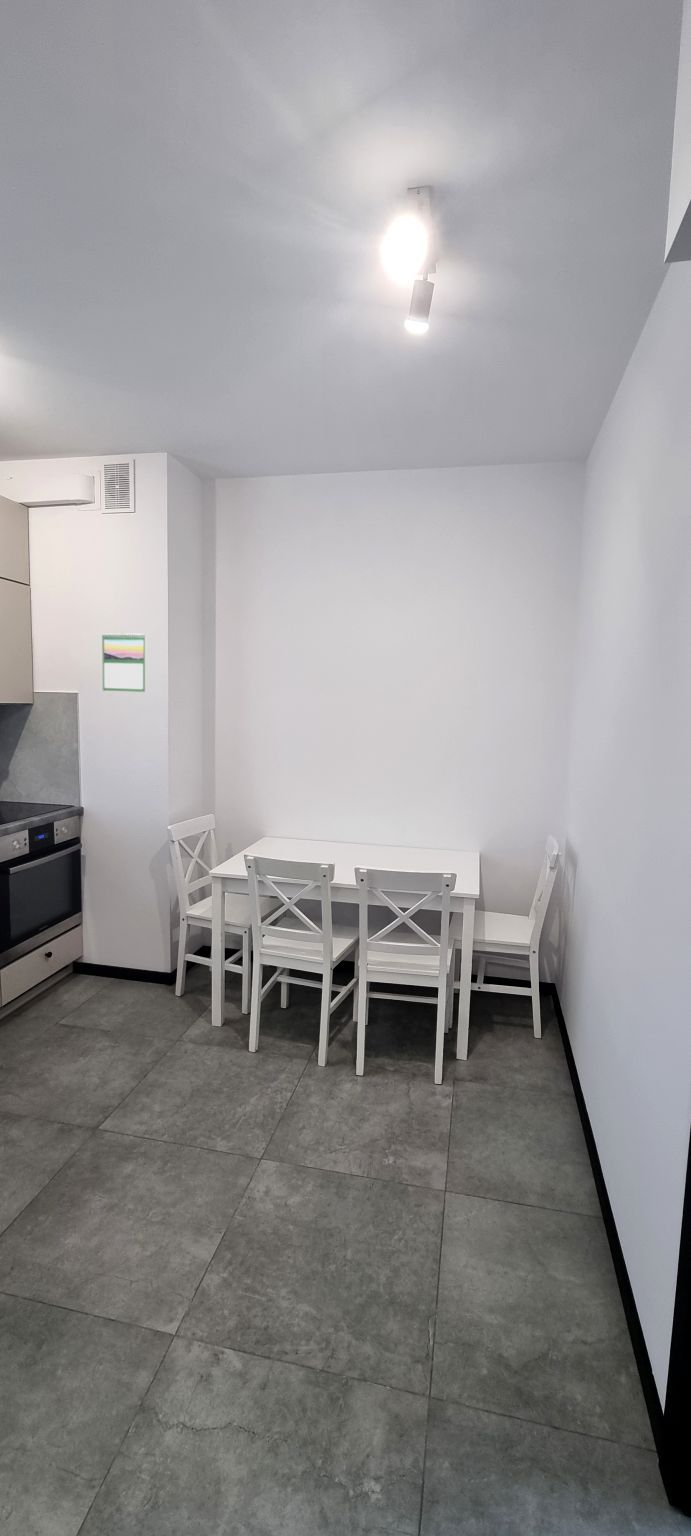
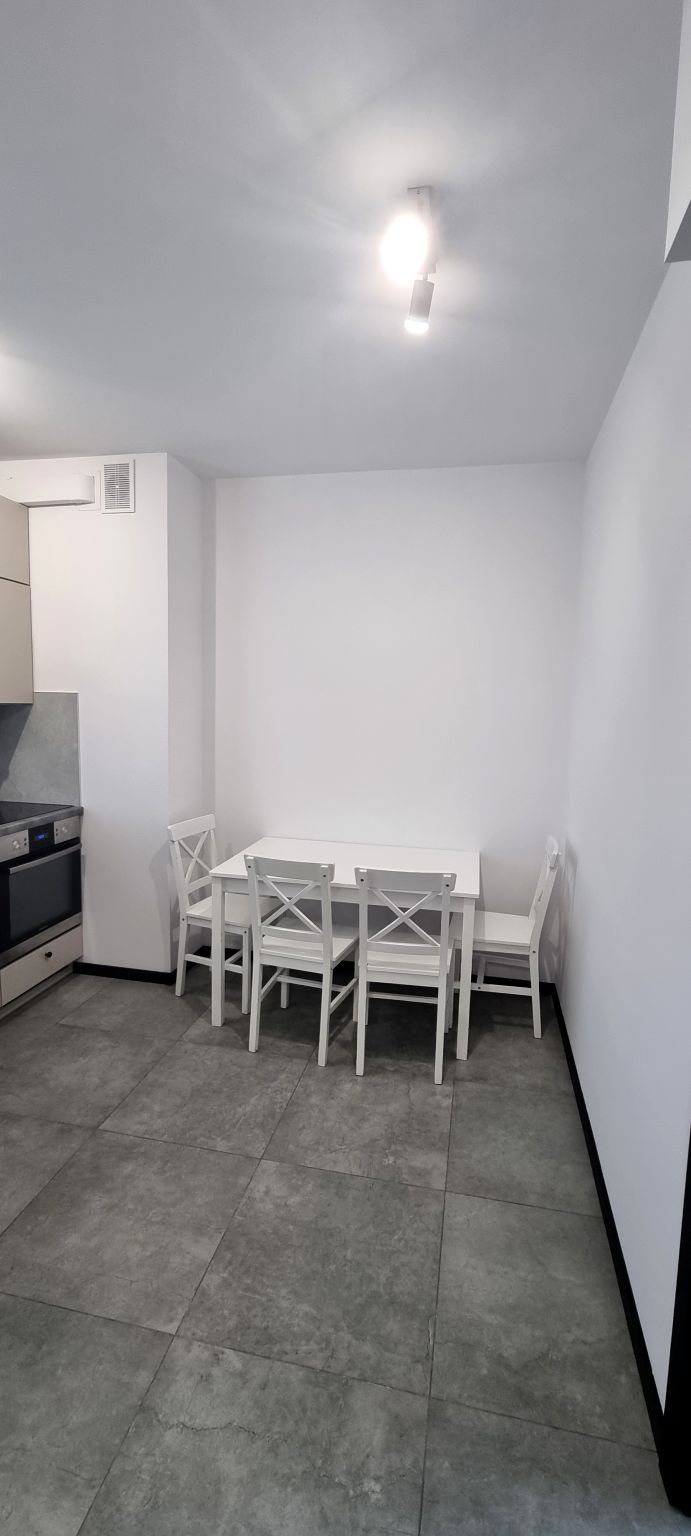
- calendar [101,631,147,693]
